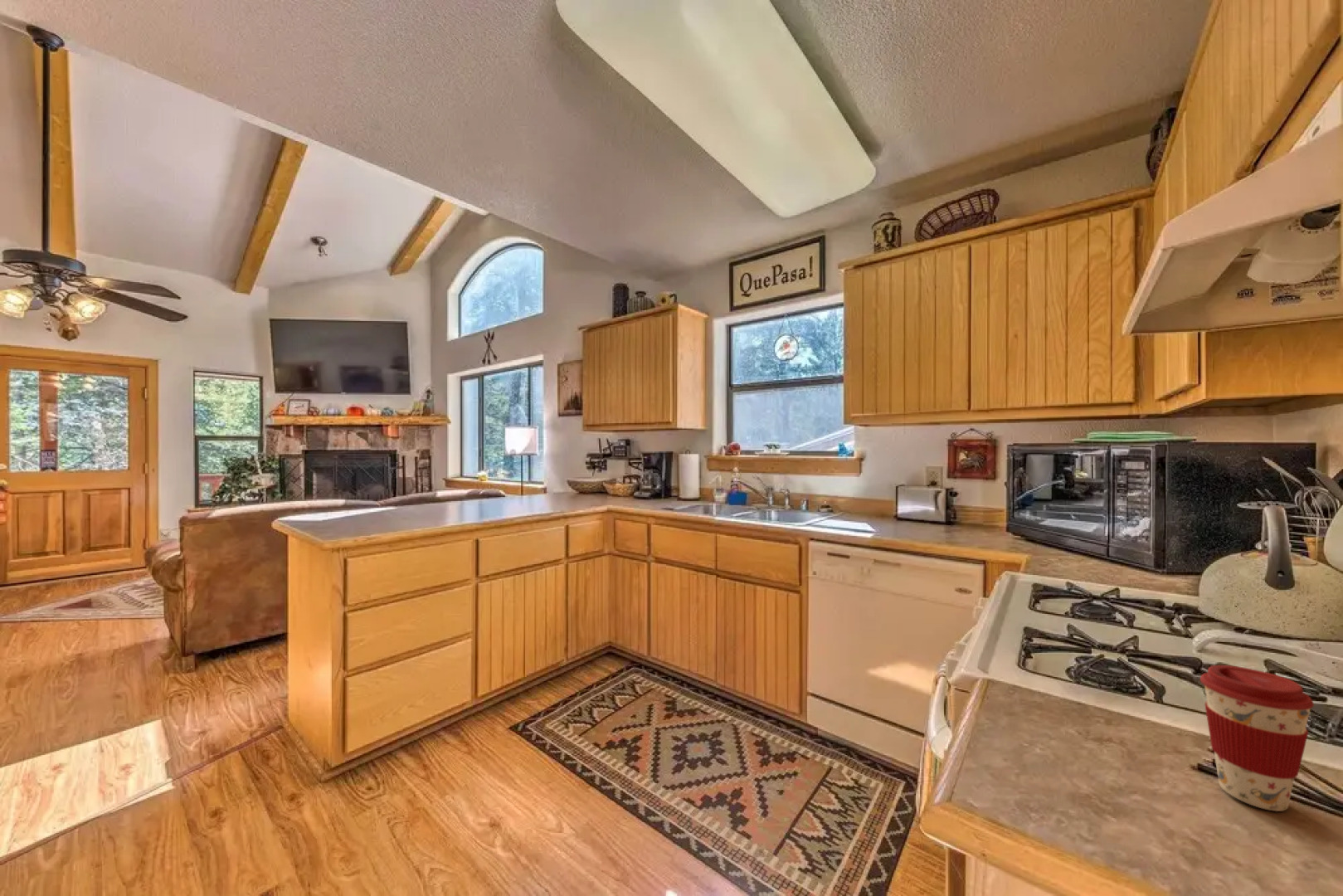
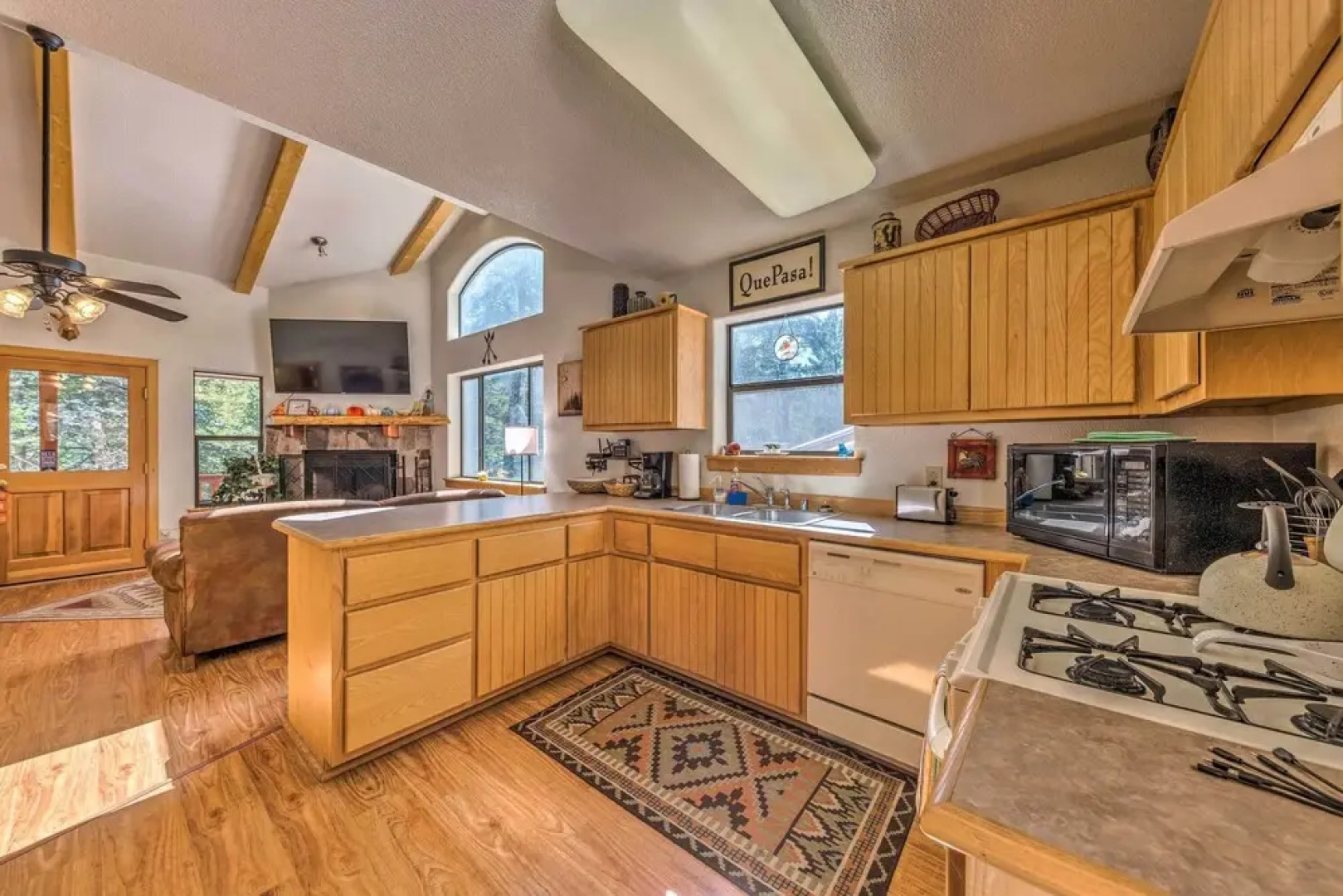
- coffee cup [1199,665,1315,812]
